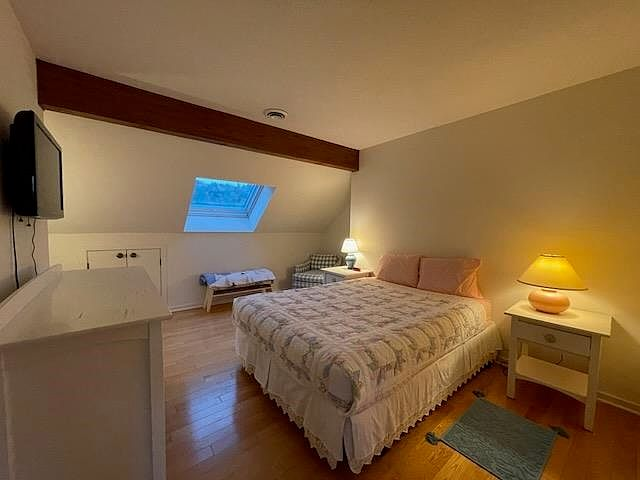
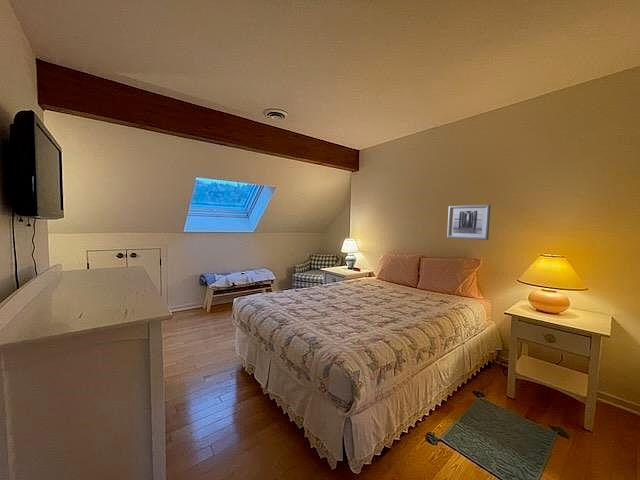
+ wall art [446,204,492,241]
